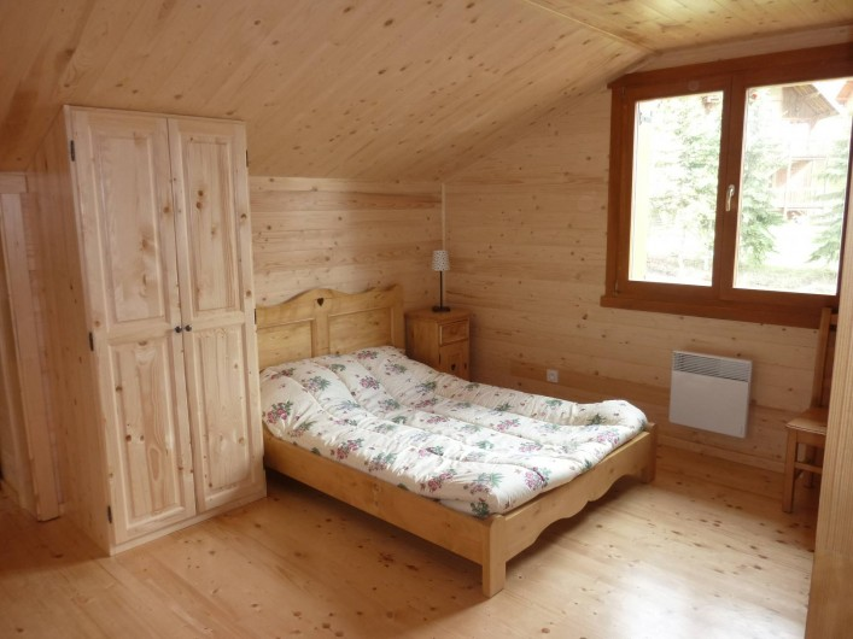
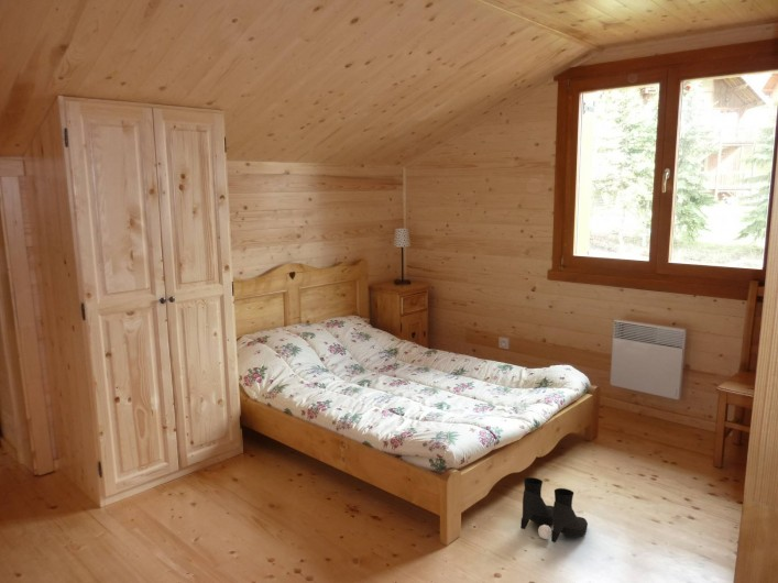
+ boots [519,476,589,543]
